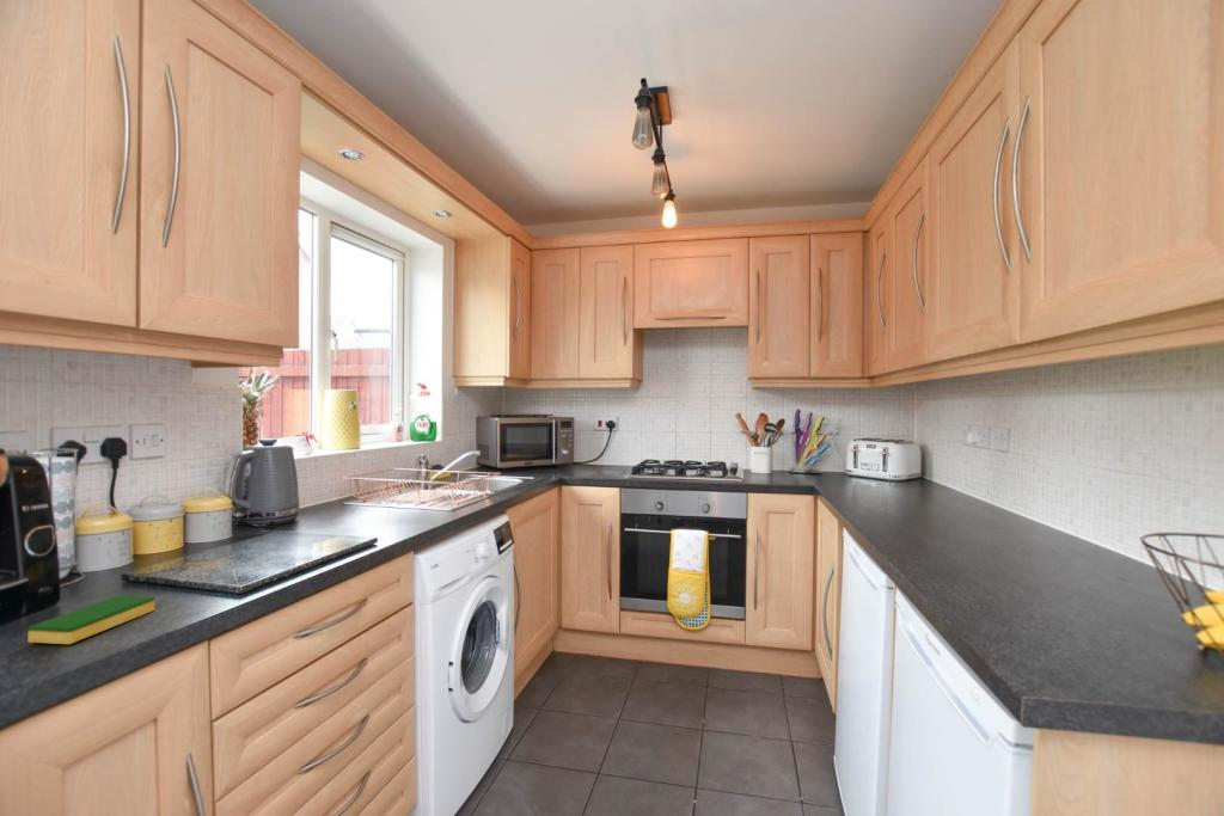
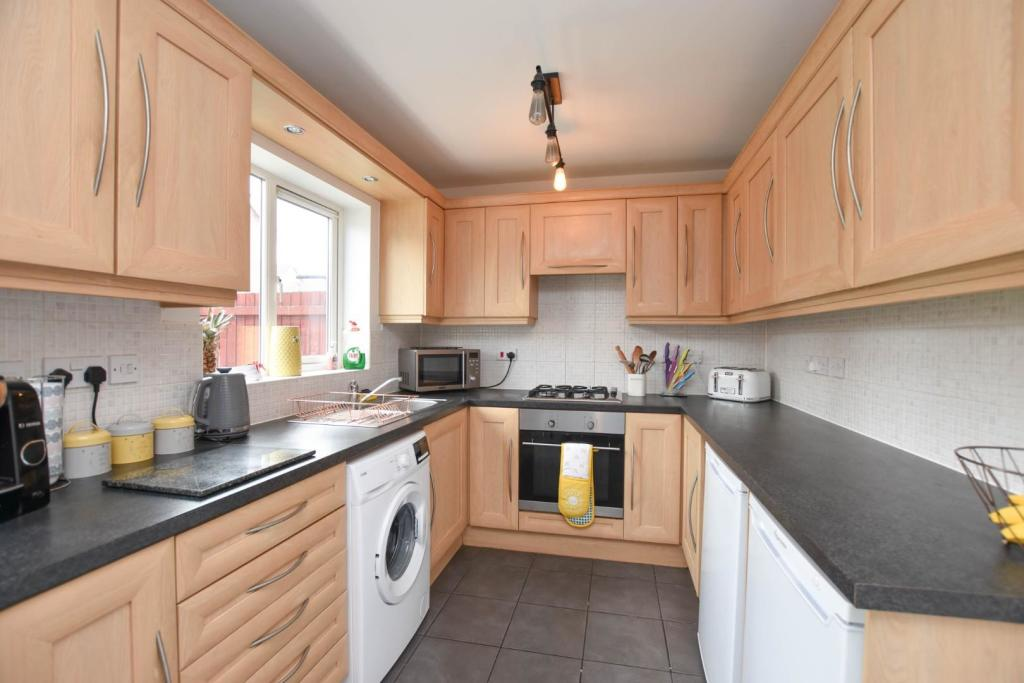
- dish sponge [27,594,157,645]
